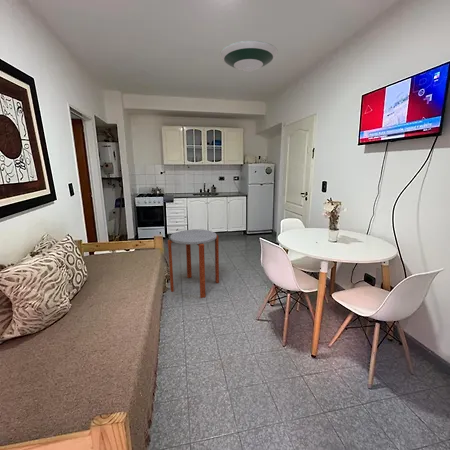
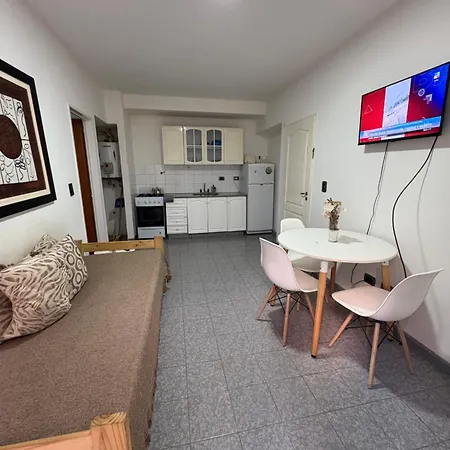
- side table [167,229,220,299]
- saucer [219,40,279,73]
